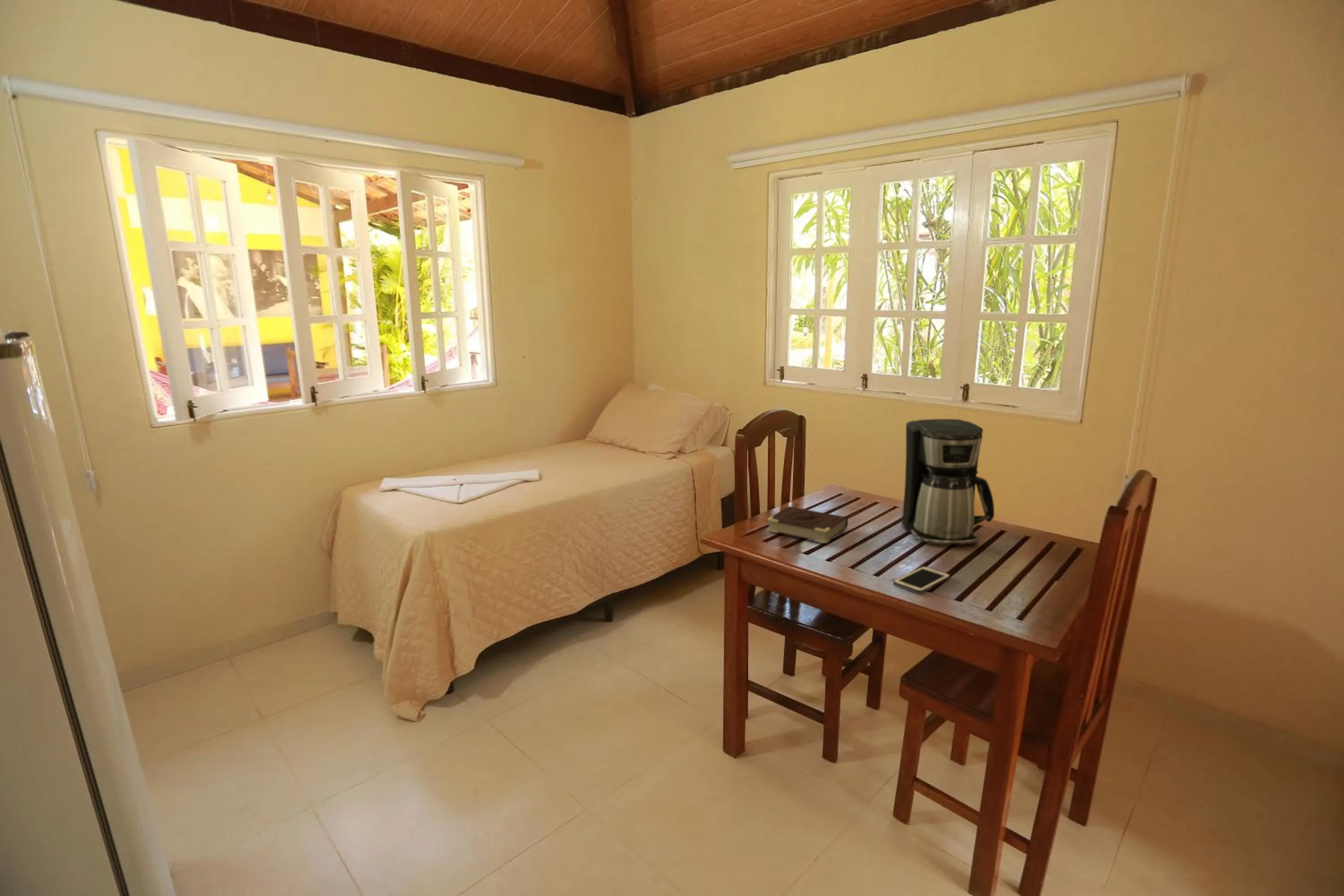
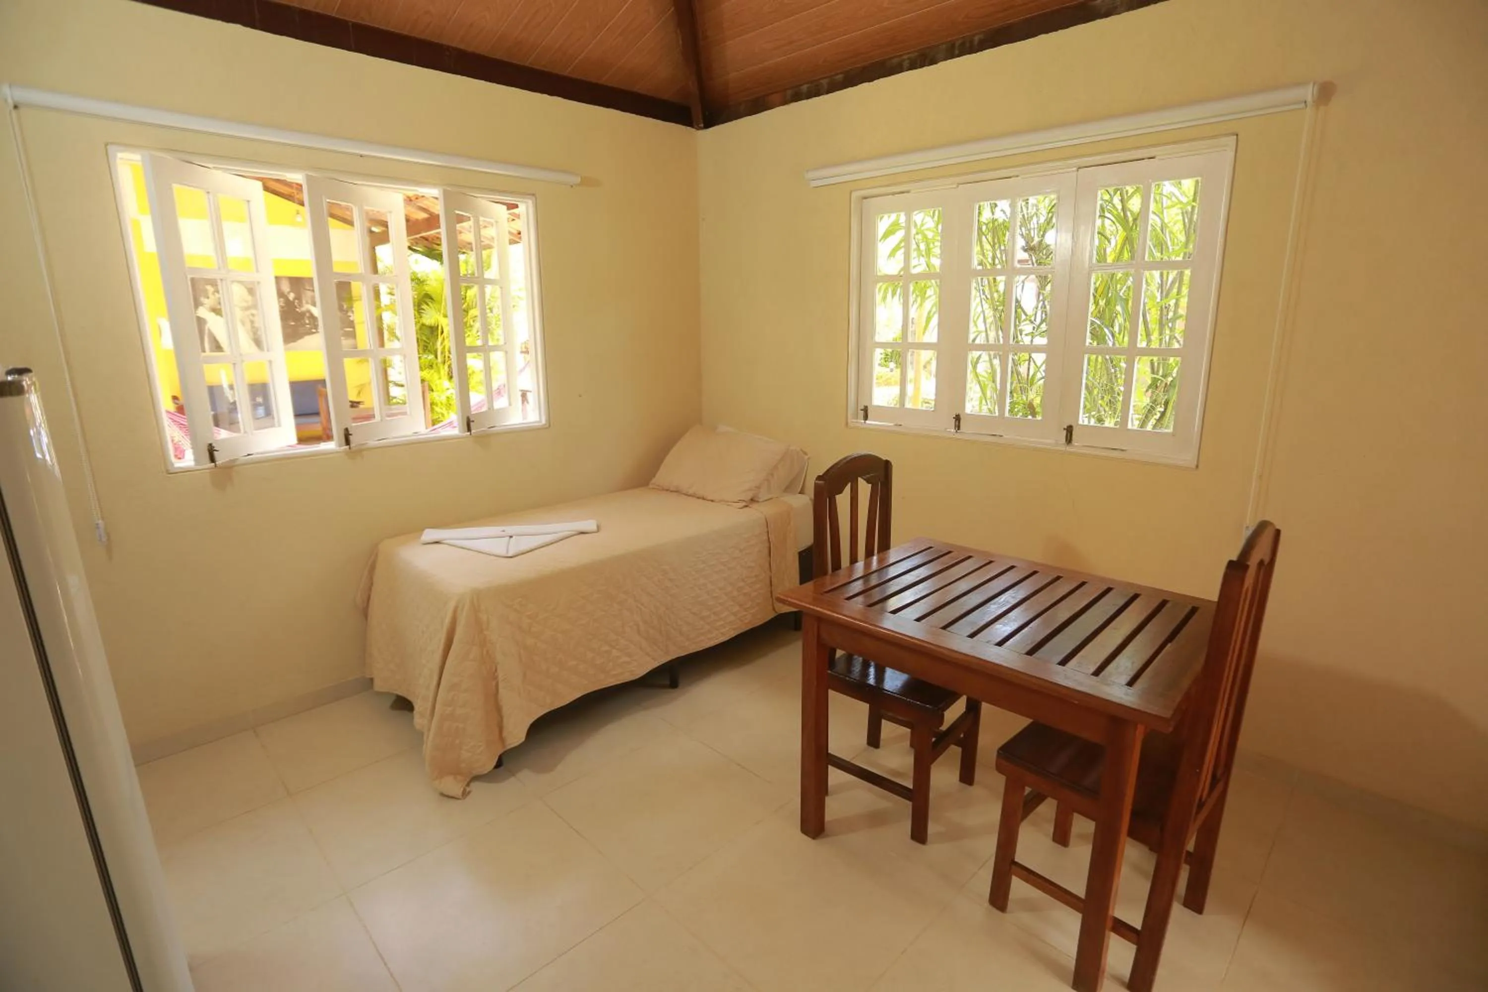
- book [766,506,849,544]
- cell phone [893,566,951,594]
- coffee maker [901,418,995,546]
